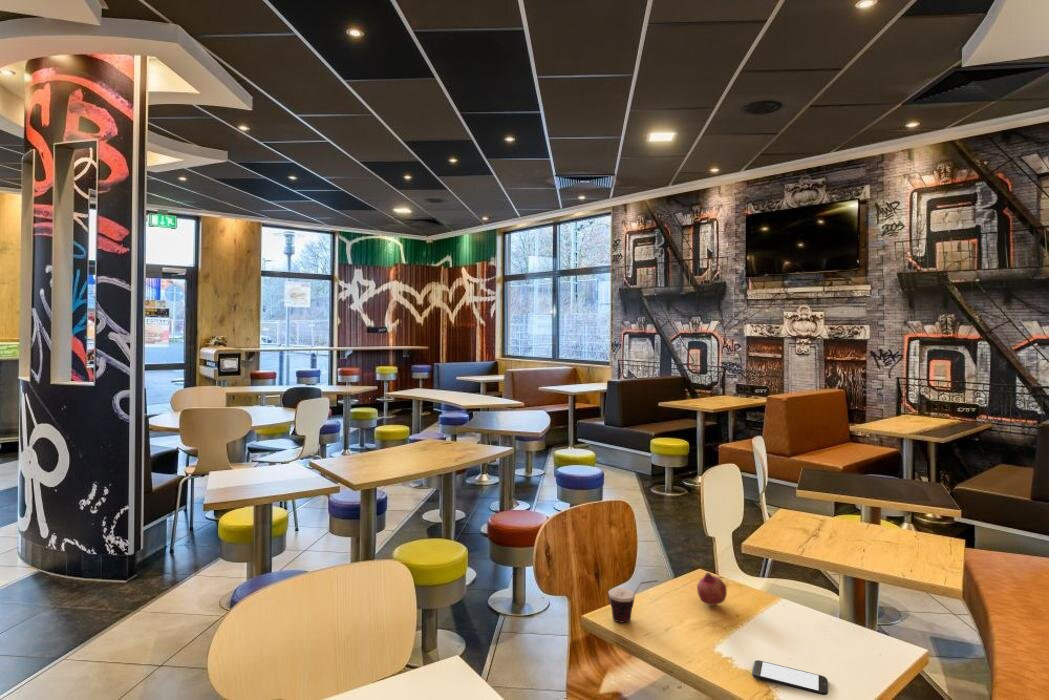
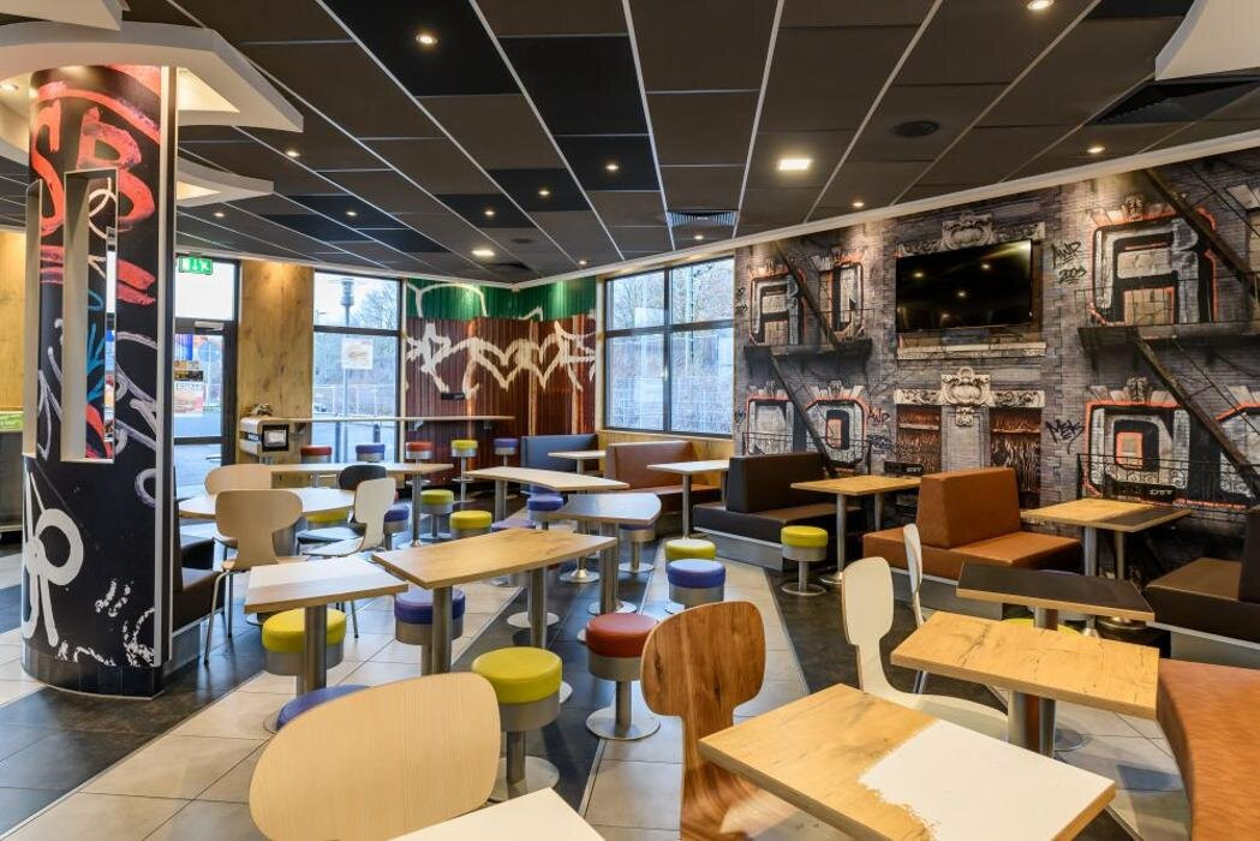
- cup [607,579,659,624]
- fruit [696,572,728,606]
- smartphone [751,659,829,696]
